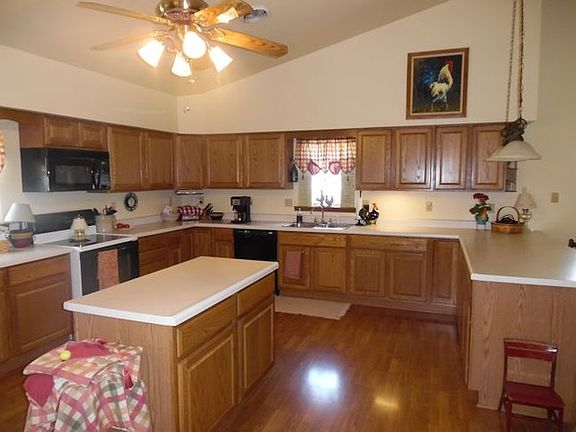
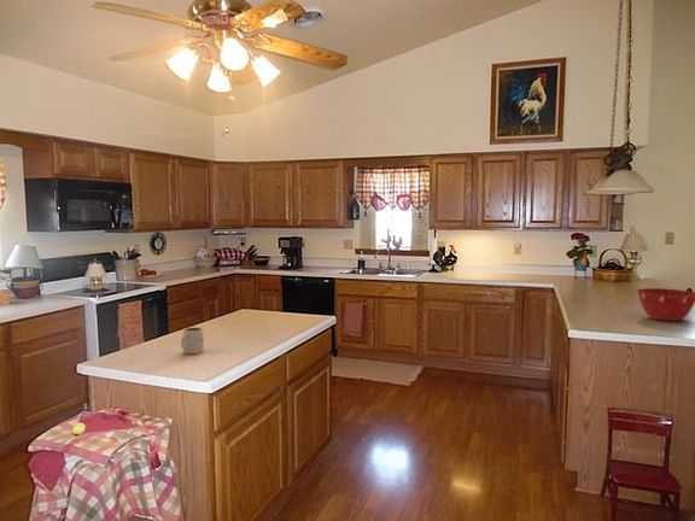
+ mug [180,326,205,355]
+ mixing bowl [636,287,695,322]
